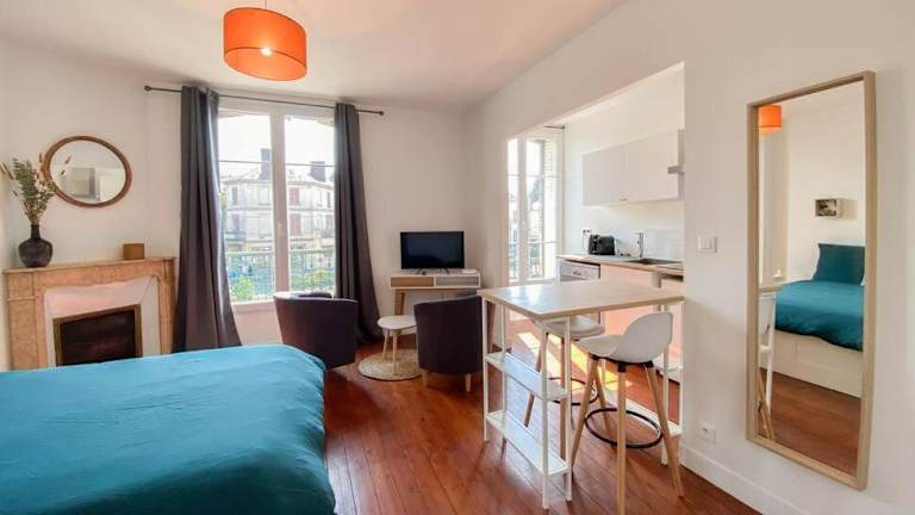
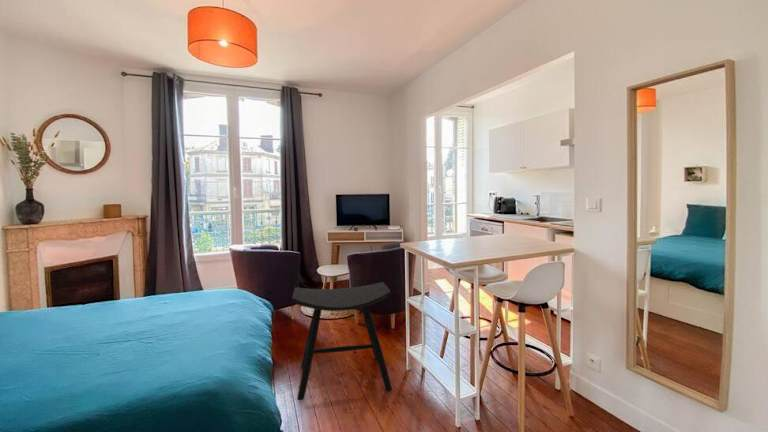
+ stool [291,281,393,401]
